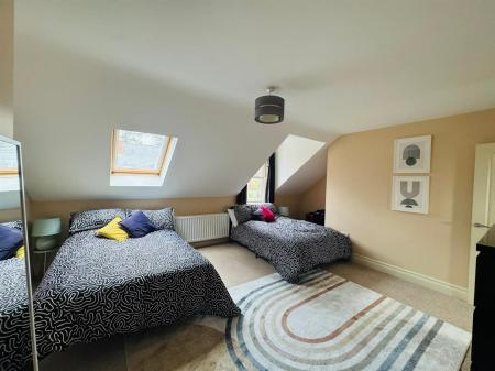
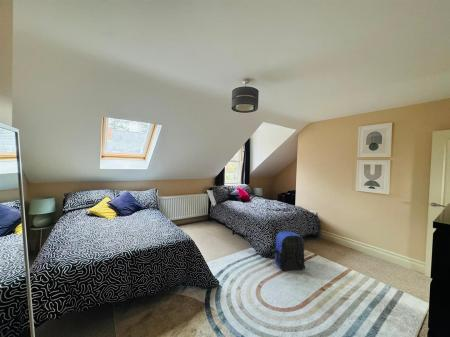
+ backpack [274,230,306,271]
